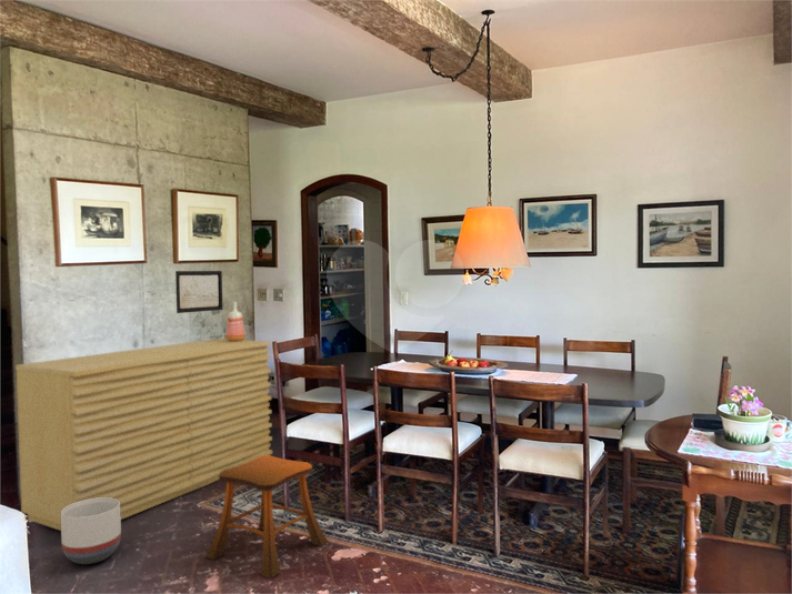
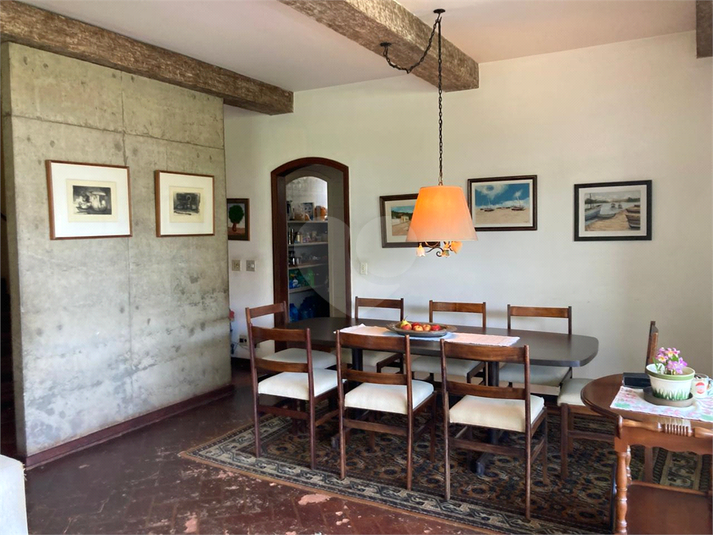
- vase [224,301,247,342]
- stool [204,454,329,578]
- sideboard [14,338,273,532]
- planter [60,497,122,565]
- wall art [174,270,224,314]
